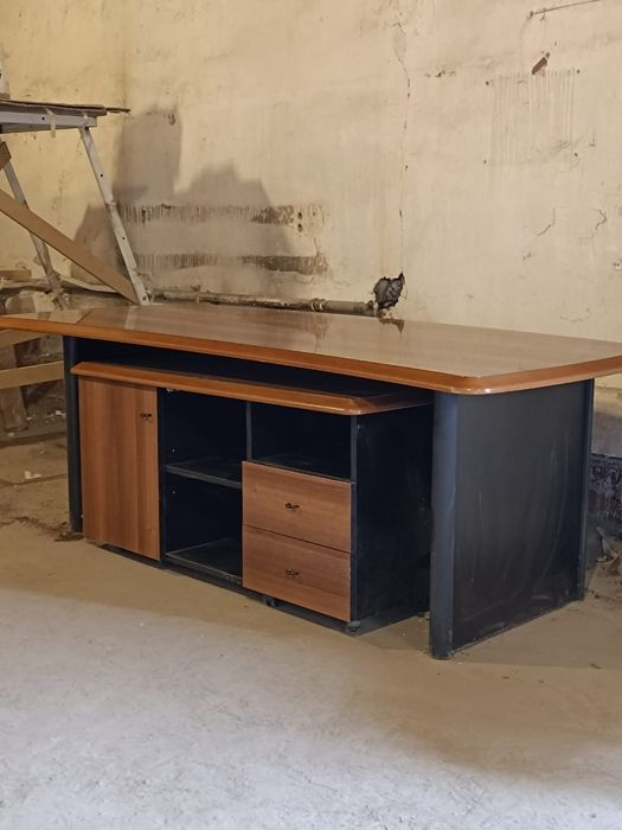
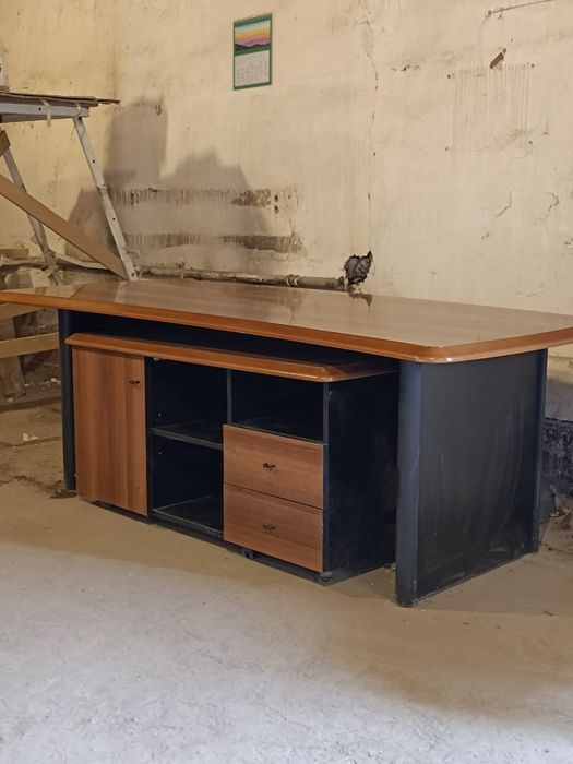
+ calendar [232,11,274,92]
